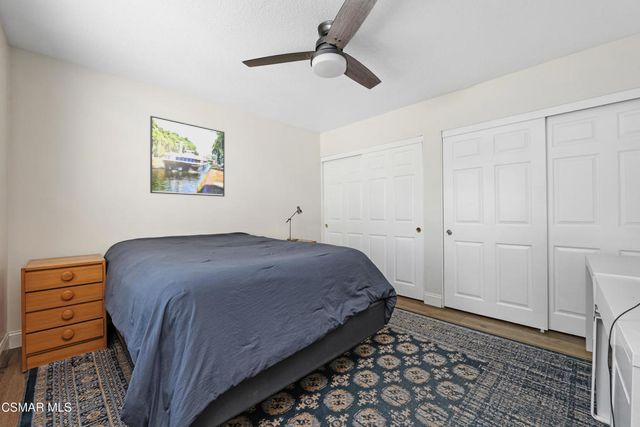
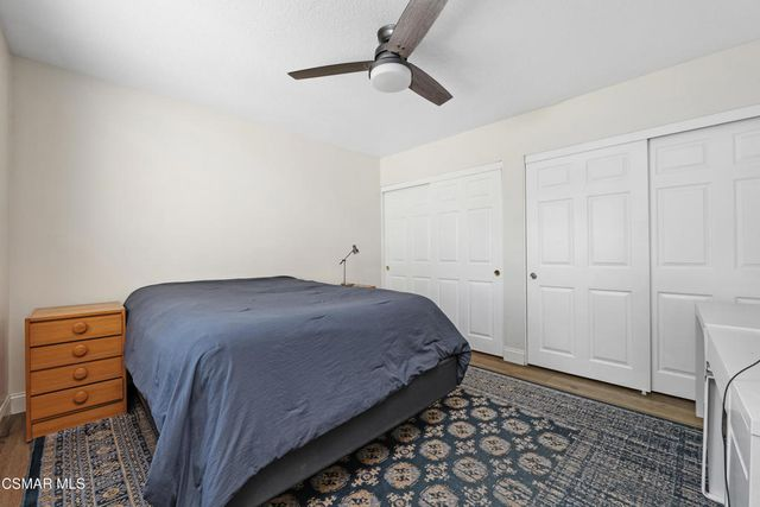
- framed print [149,115,226,198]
